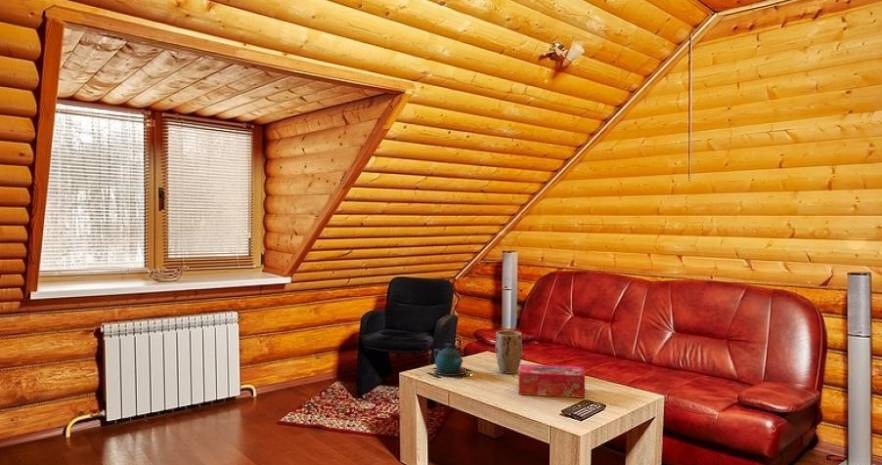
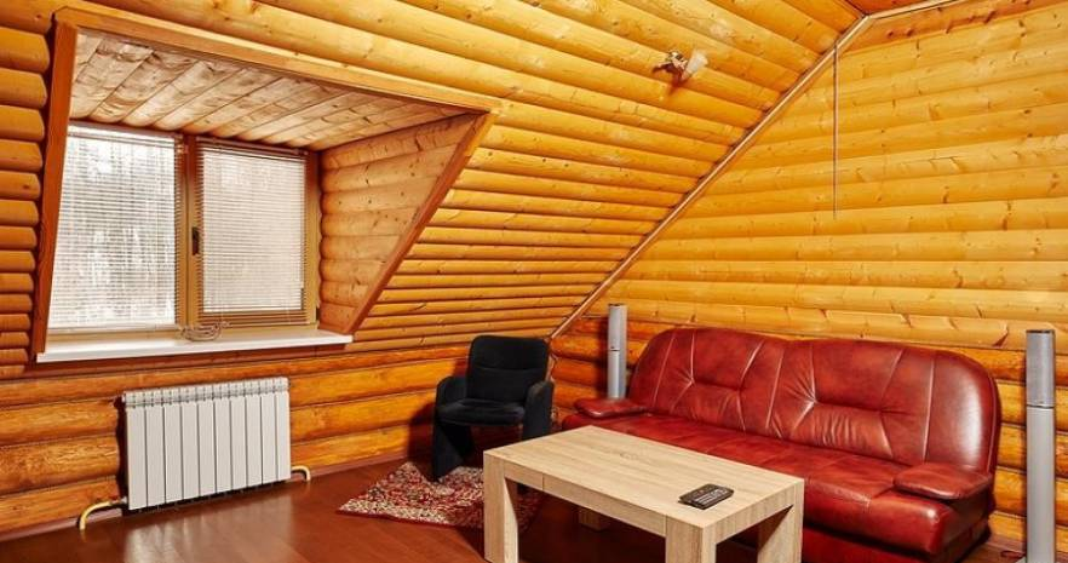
- tissue box [518,363,586,399]
- teapot [425,342,473,379]
- plant pot [494,330,523,375]
